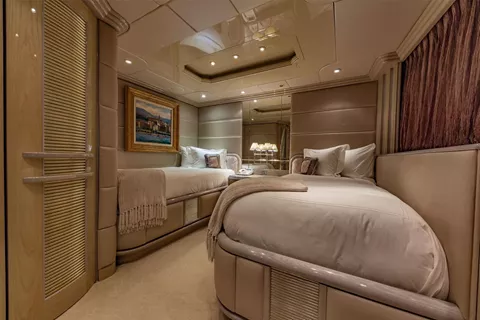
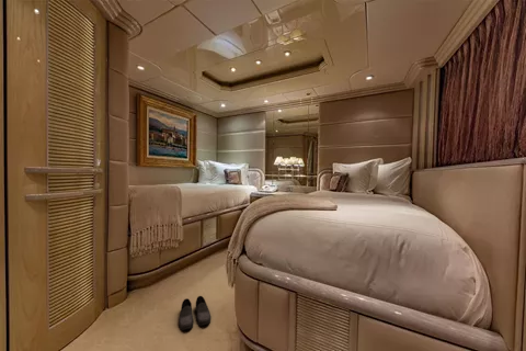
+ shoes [178,295,211,331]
